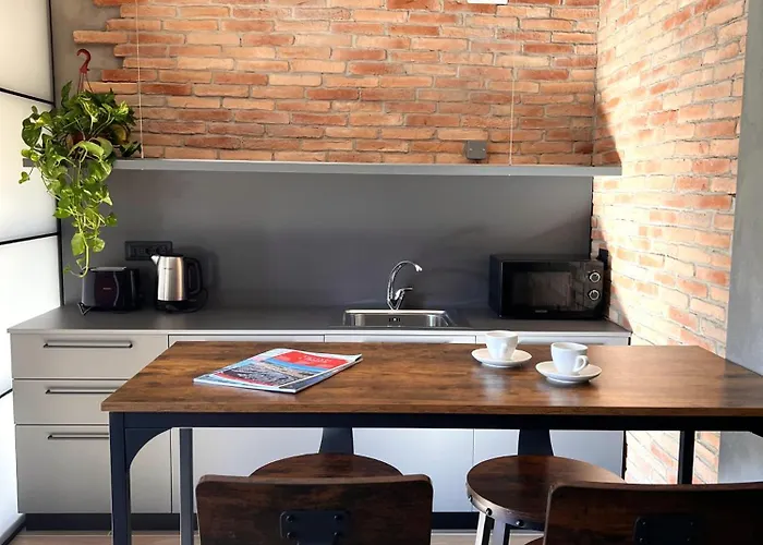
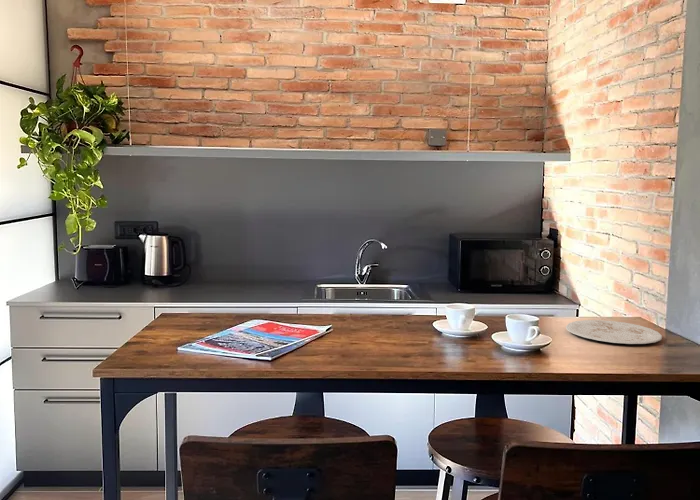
+ plate [565,319,663,345]
